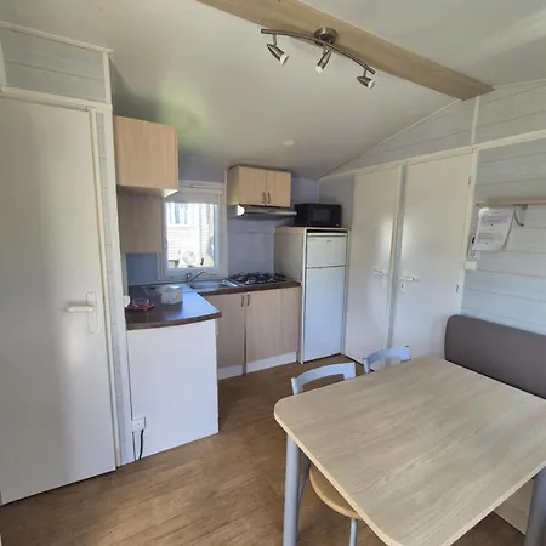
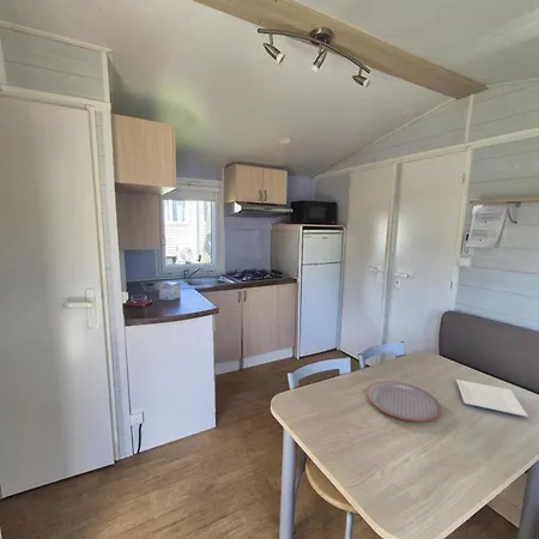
+ plate [455,378,529,418]
+ plate [365,380,442,423]
